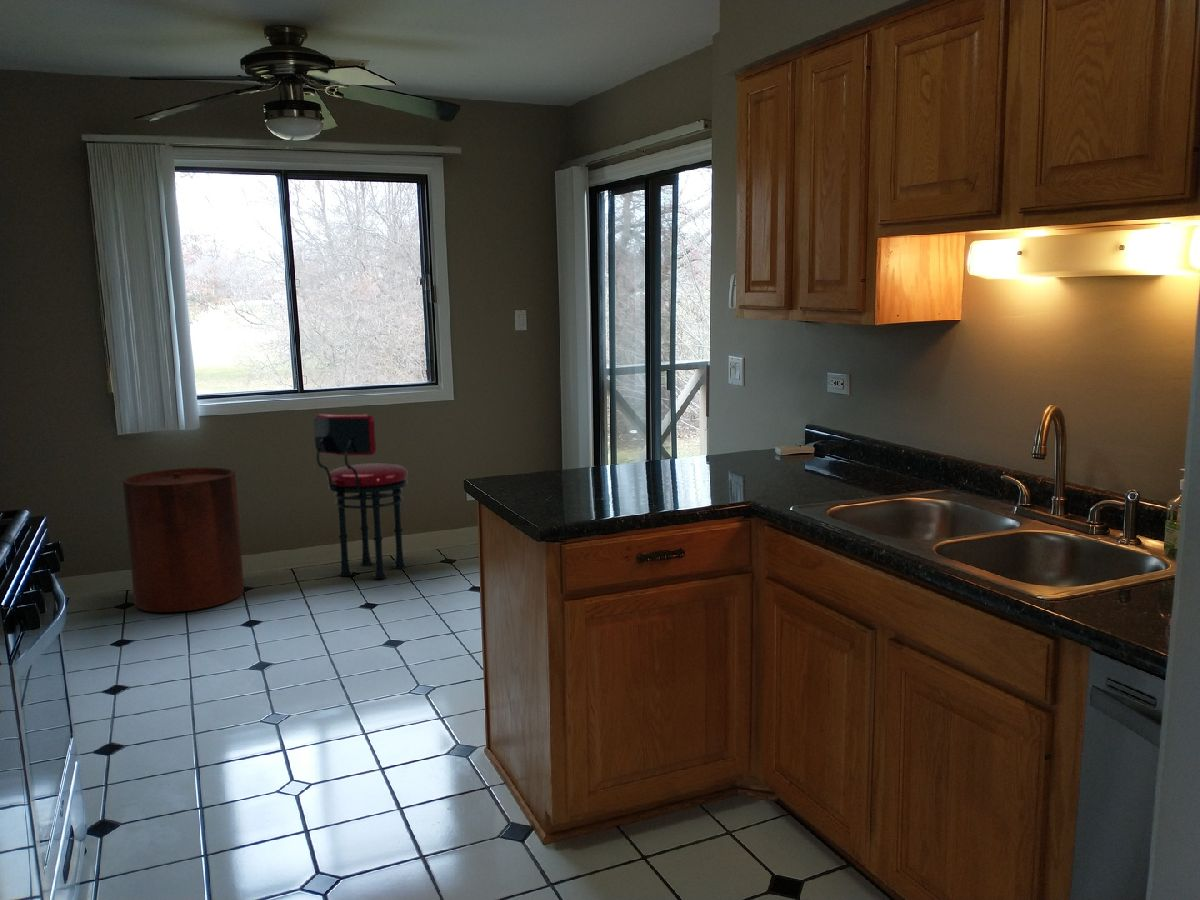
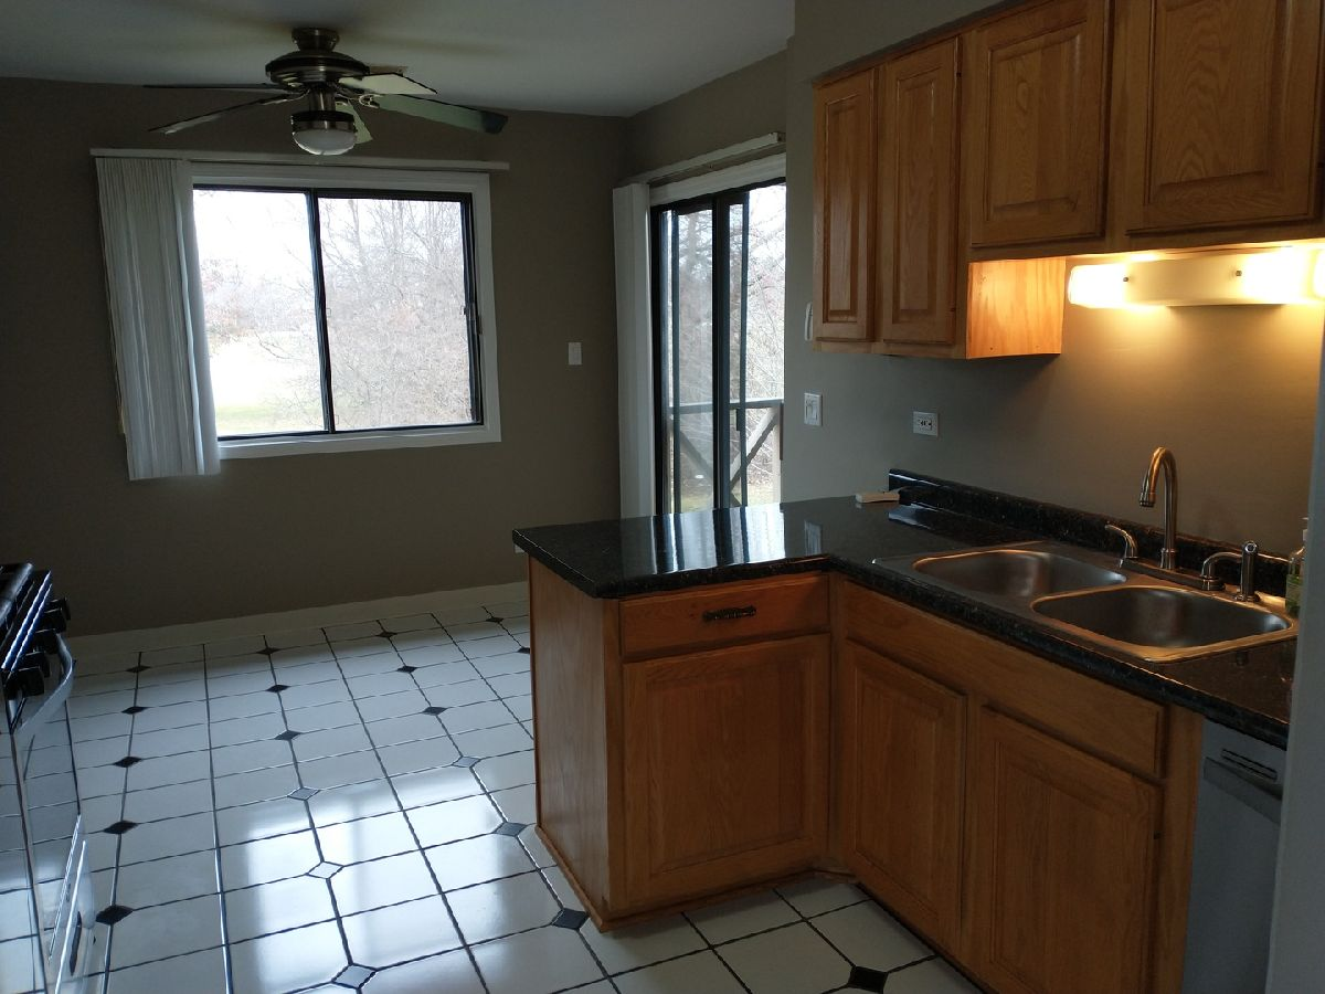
- trash can [122,467,245,613]
- stool [313,413,409,580]
